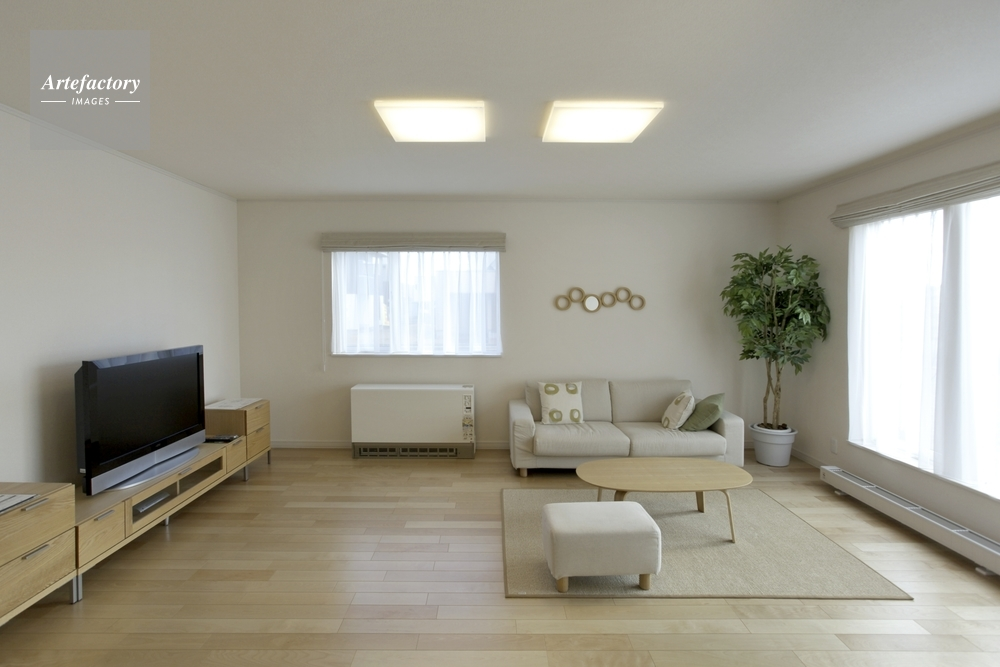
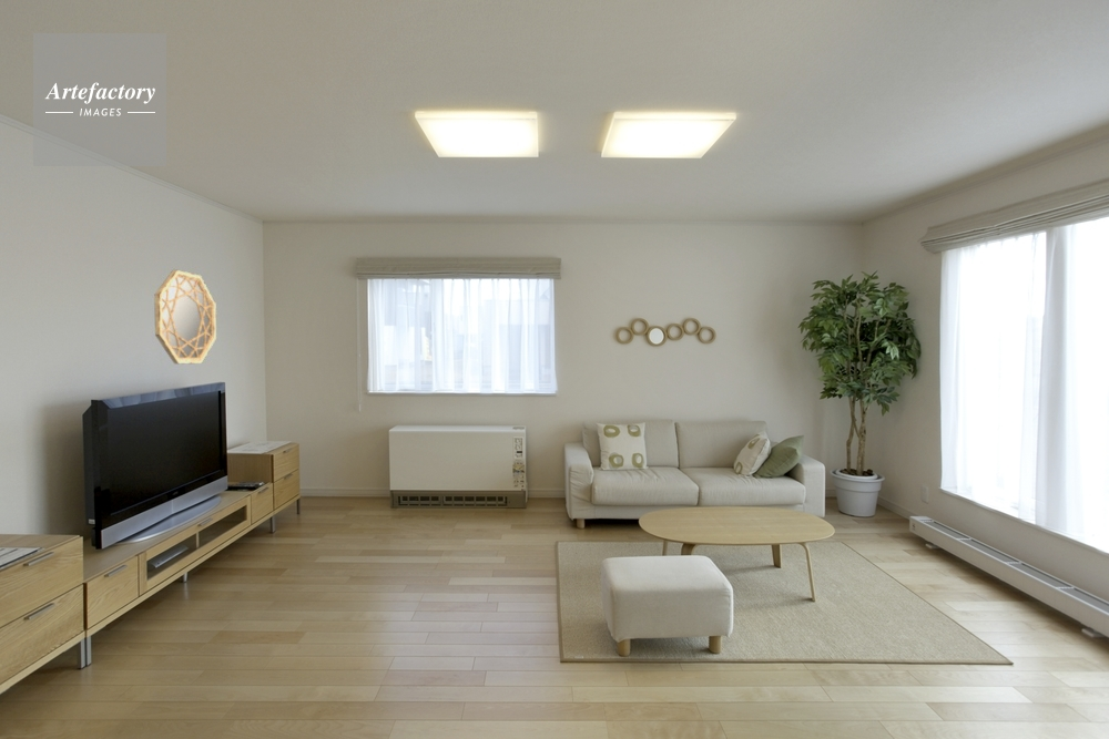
+ home mirror [154,269,217,365]
